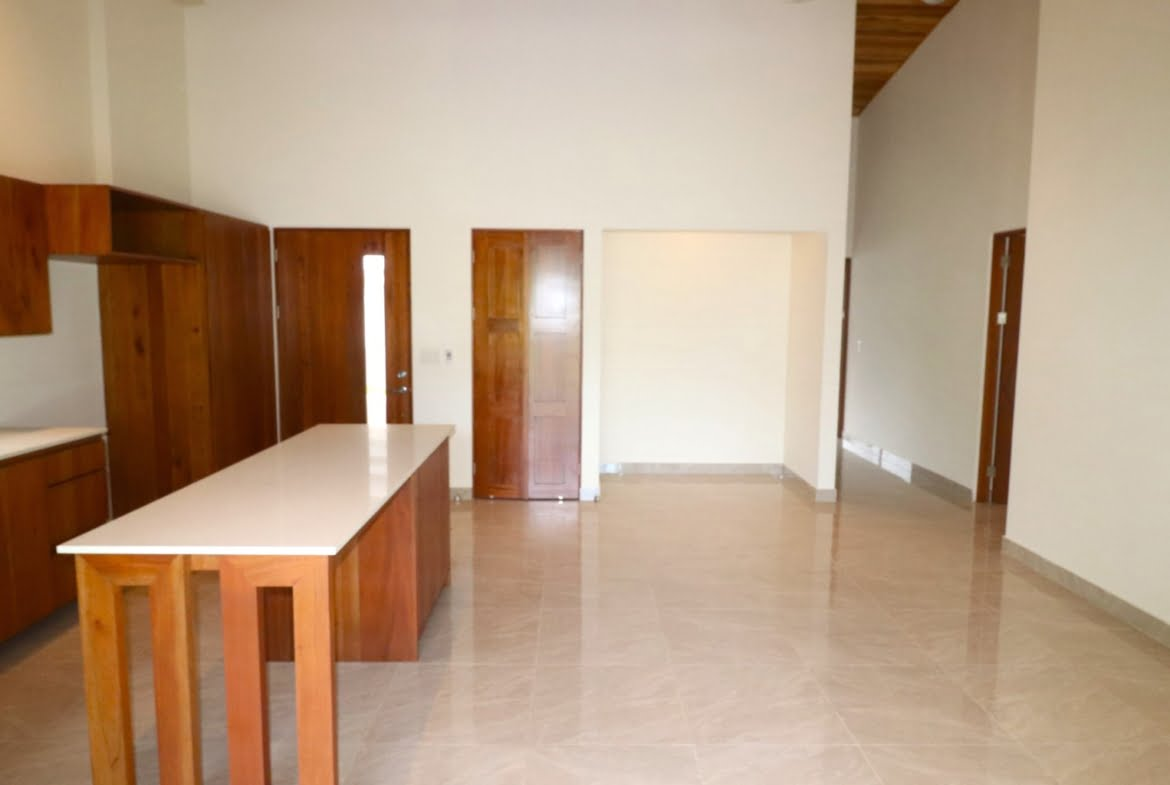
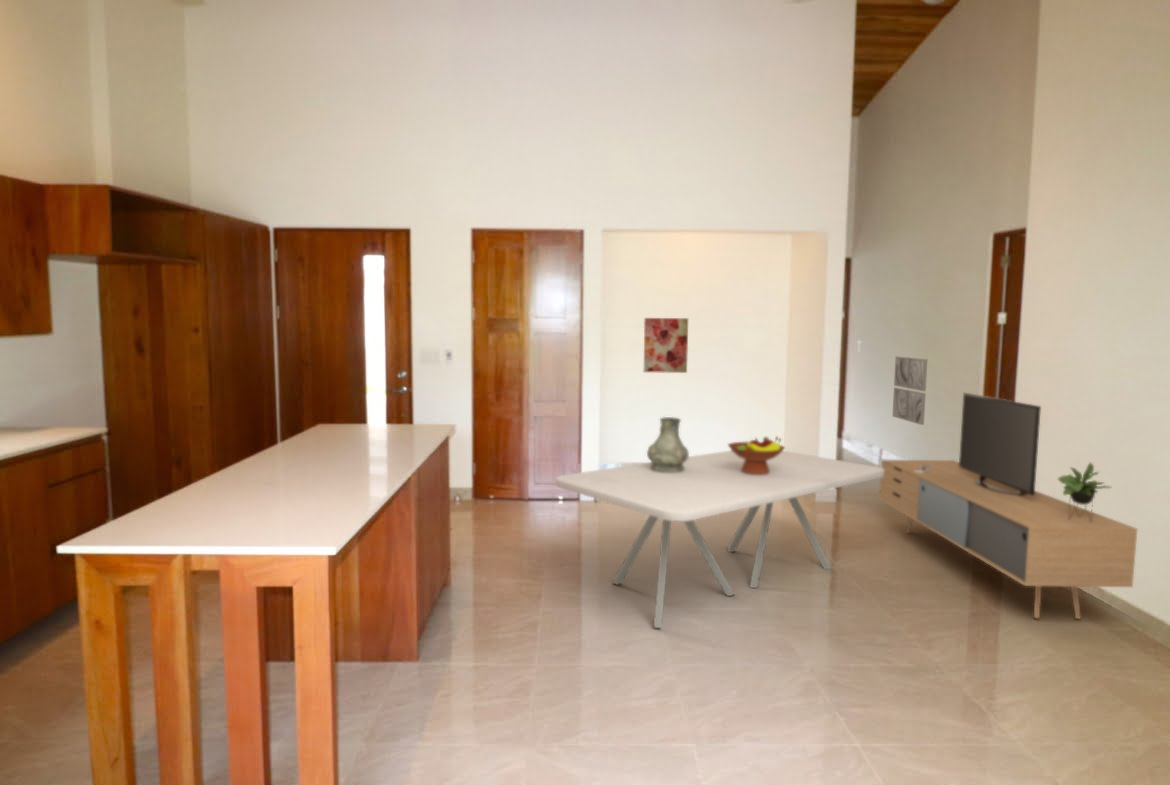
+ wall art [643,317,689,374]
+ dining table [555,449,884,629]
+ wall art [891,355,928,426]
+ fruit bowl [727,435,786,475]
+ media console [878,392,1138,620]
+ vase [646,416,690,473]
